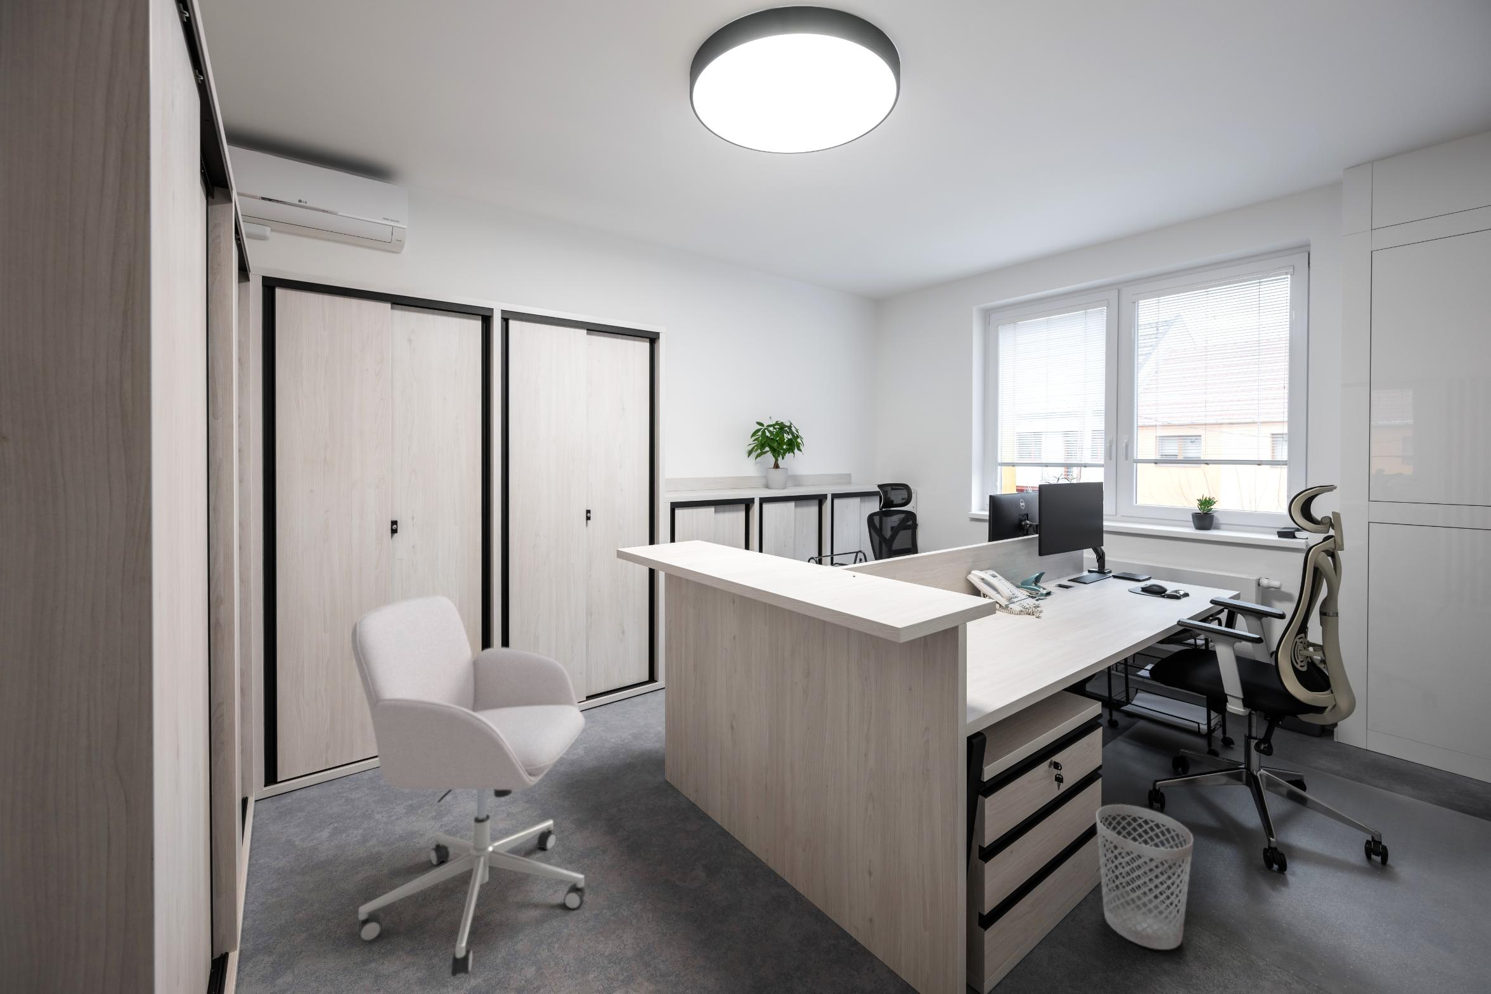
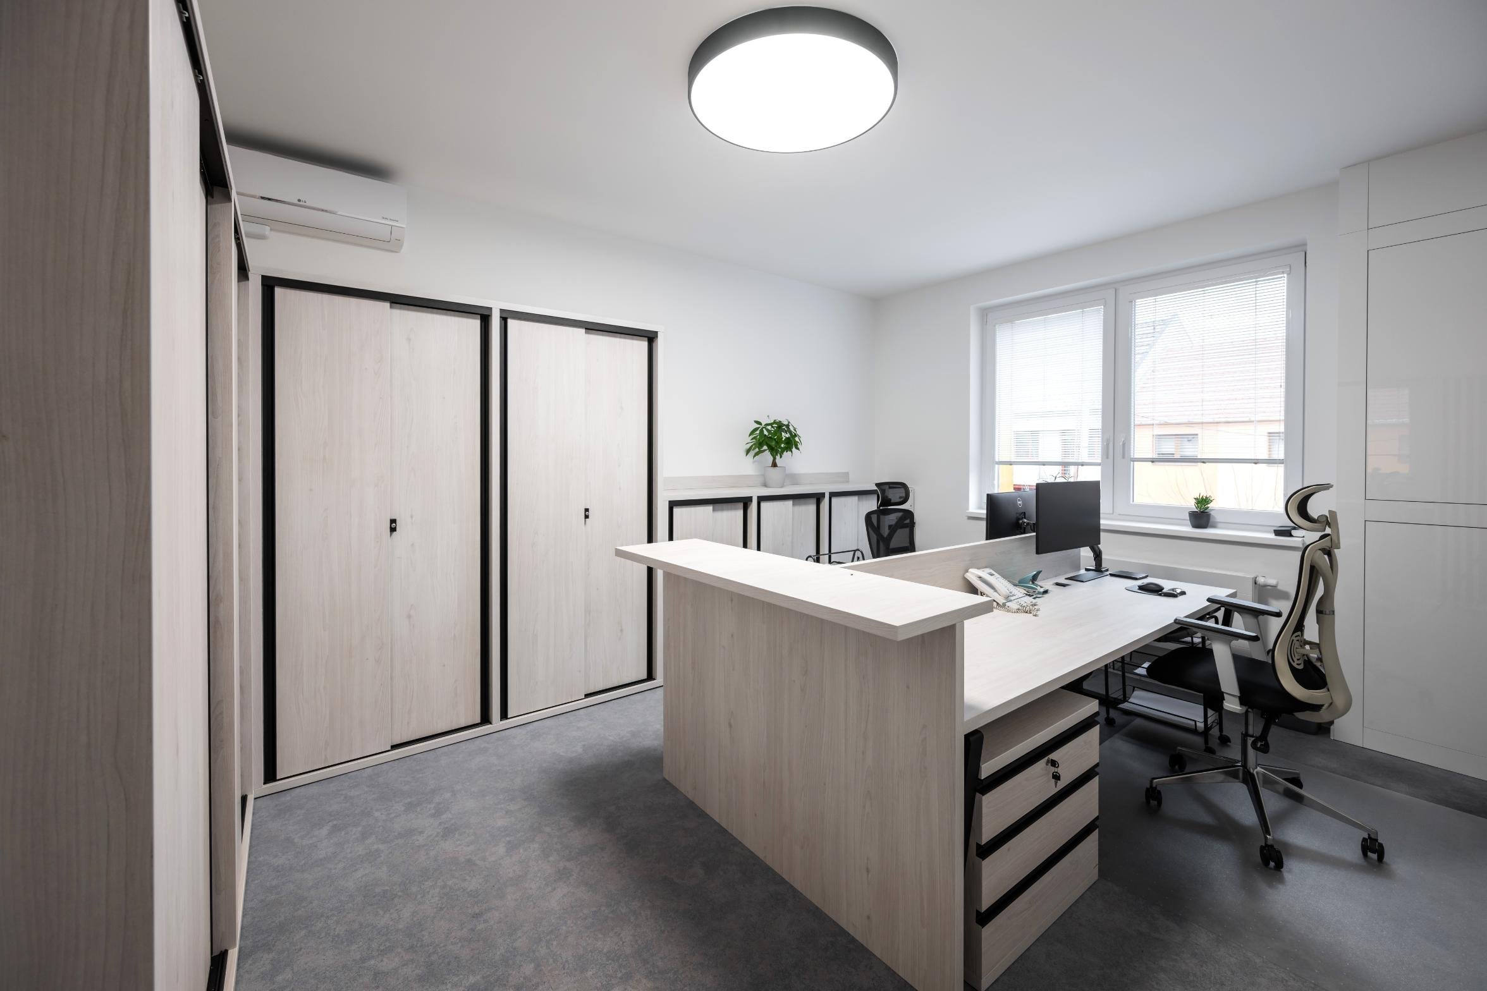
- wastebasket [1095,804,1195,951]
- chair [351,595,587,977]
